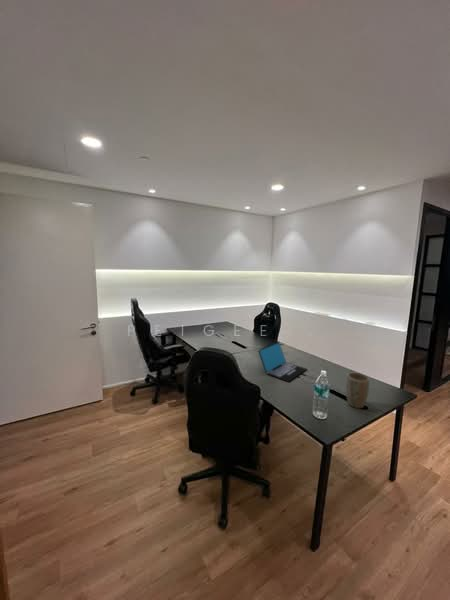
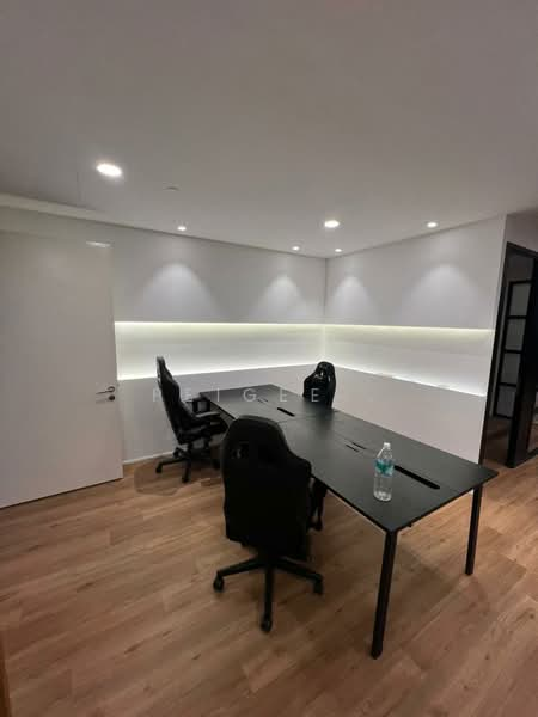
- plant pot [345,372,370,409]
- laptop [257,341,308,383]
